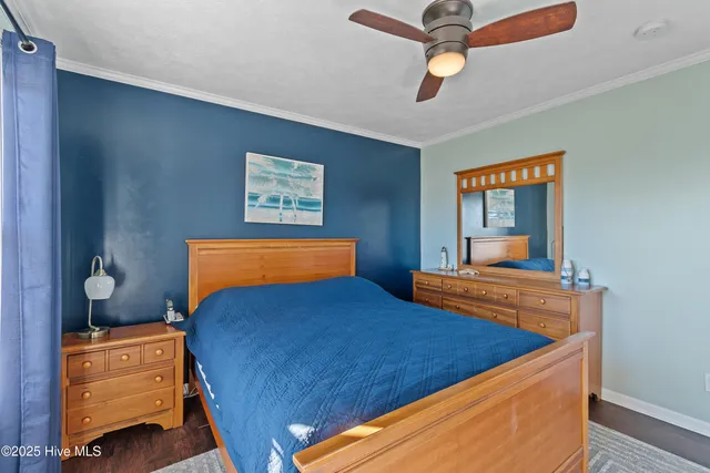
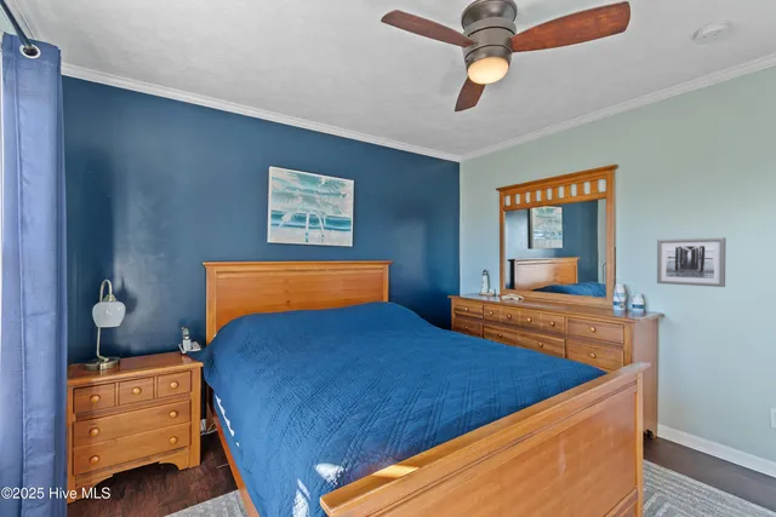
+ wall art [656,236,728,288]
